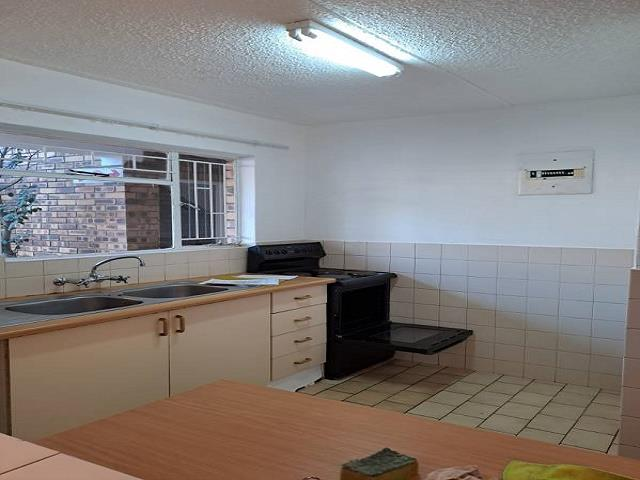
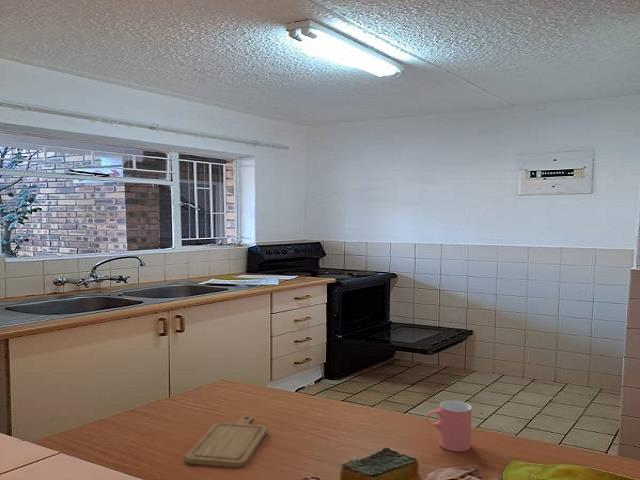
+ cup [424,400,473,452]
+ chopping board [184,415,268,468]
